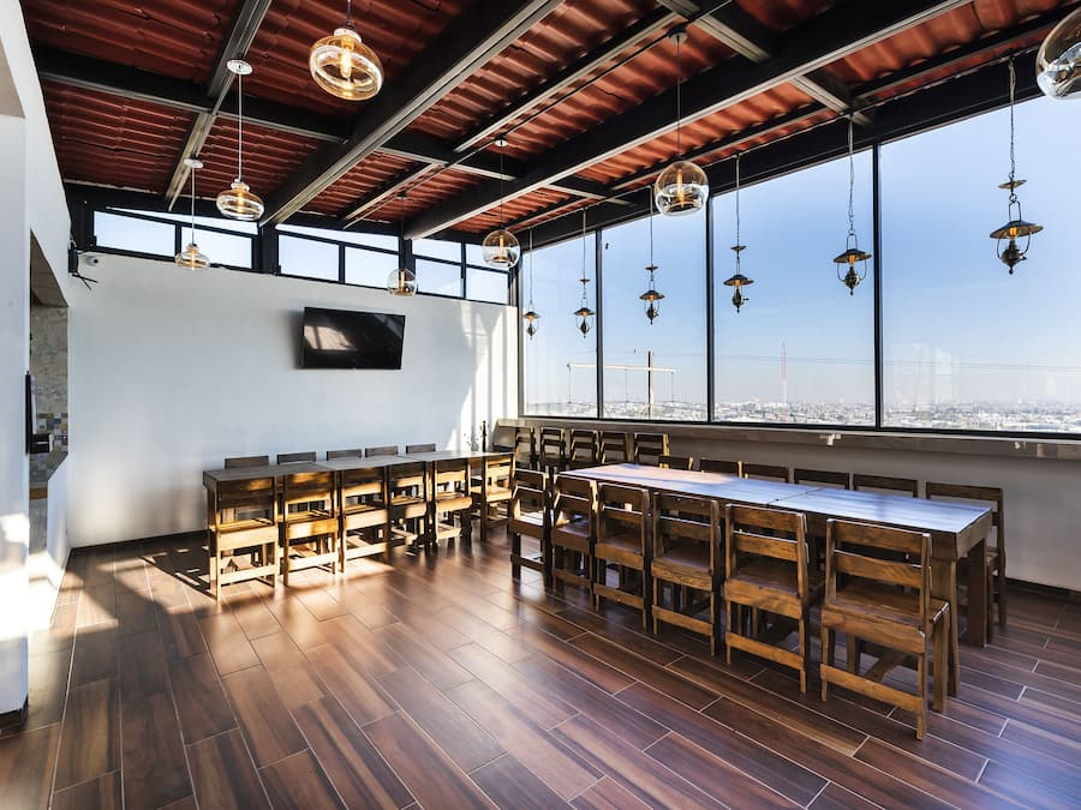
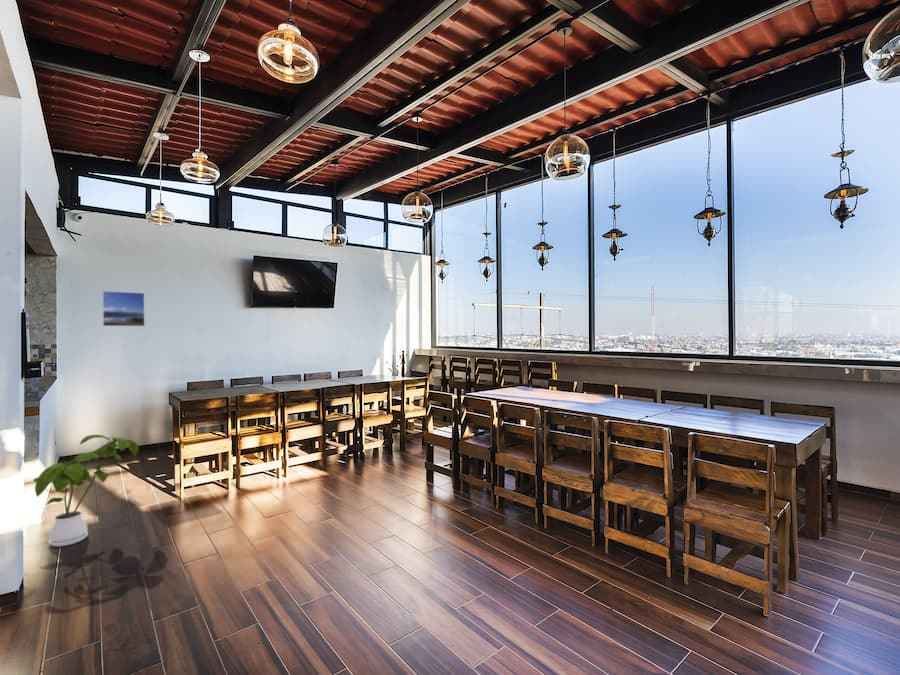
+ house plant [33,434,140,547]
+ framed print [102,290,146,327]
